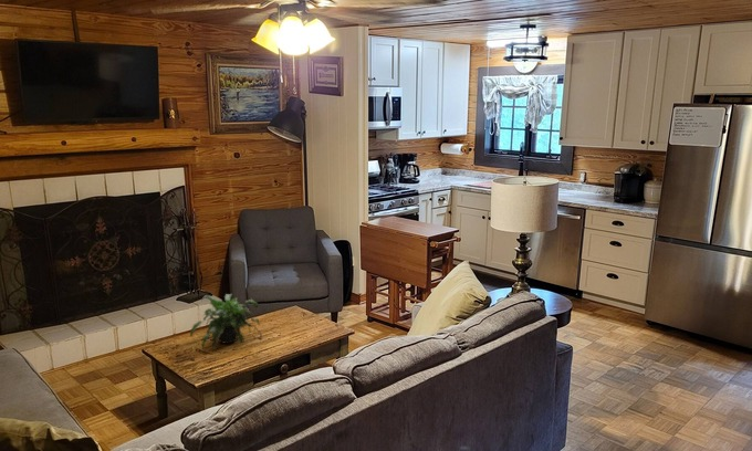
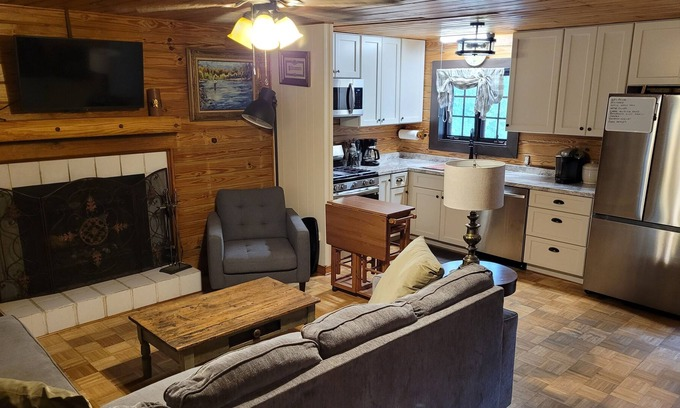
- potted plant [189,293,263,349]
